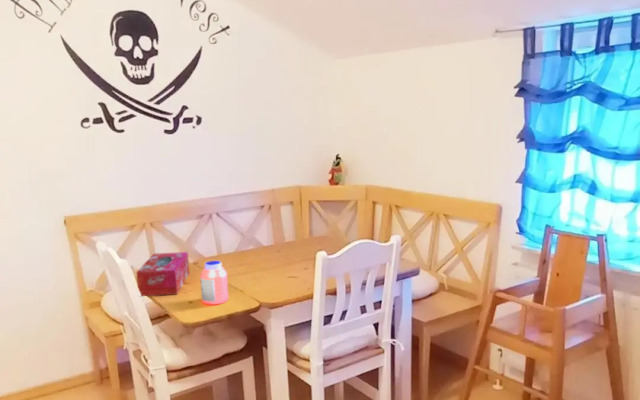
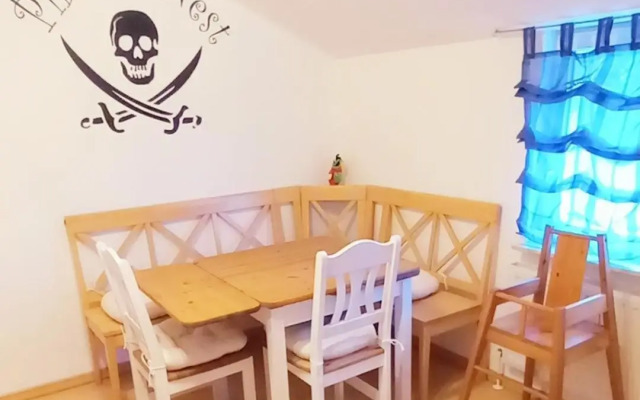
- jar [199,260,230,306]
- tissue box [136,251,190,297]
